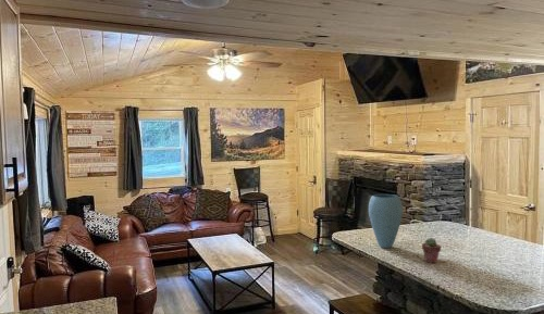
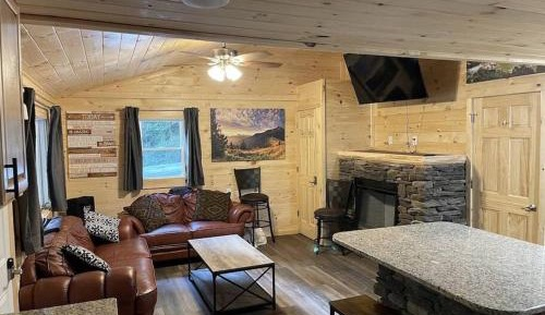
- vase [368,193,404,249]
- potted succulent [421,237,442,264]
